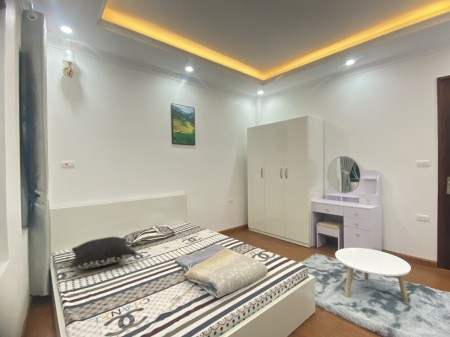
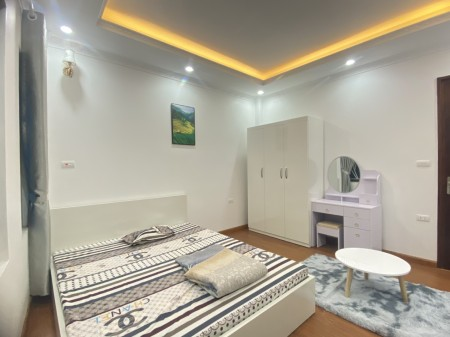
- pillow [69,236,138,270]
